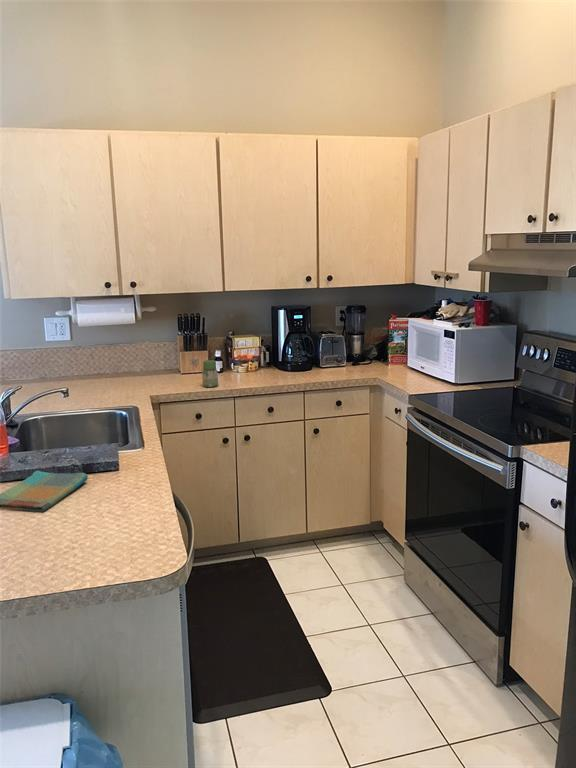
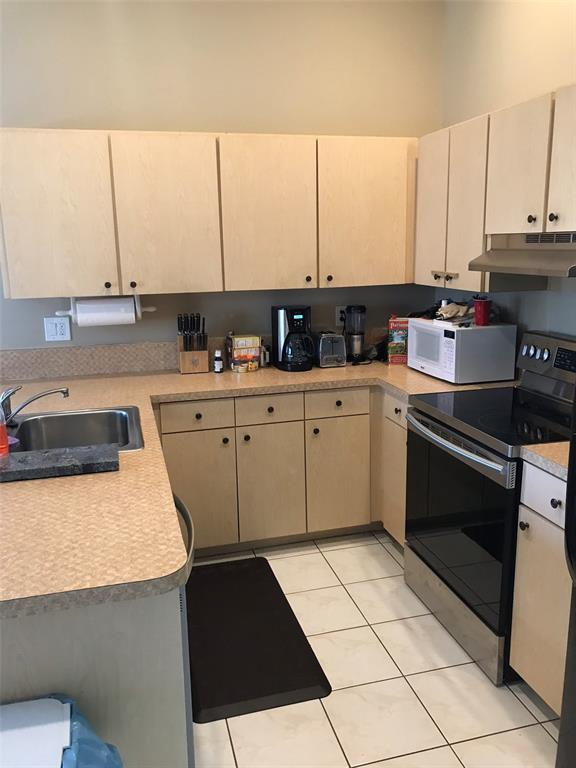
- dish towel [0,470,89,513]
- jar [201,359,219,388]
